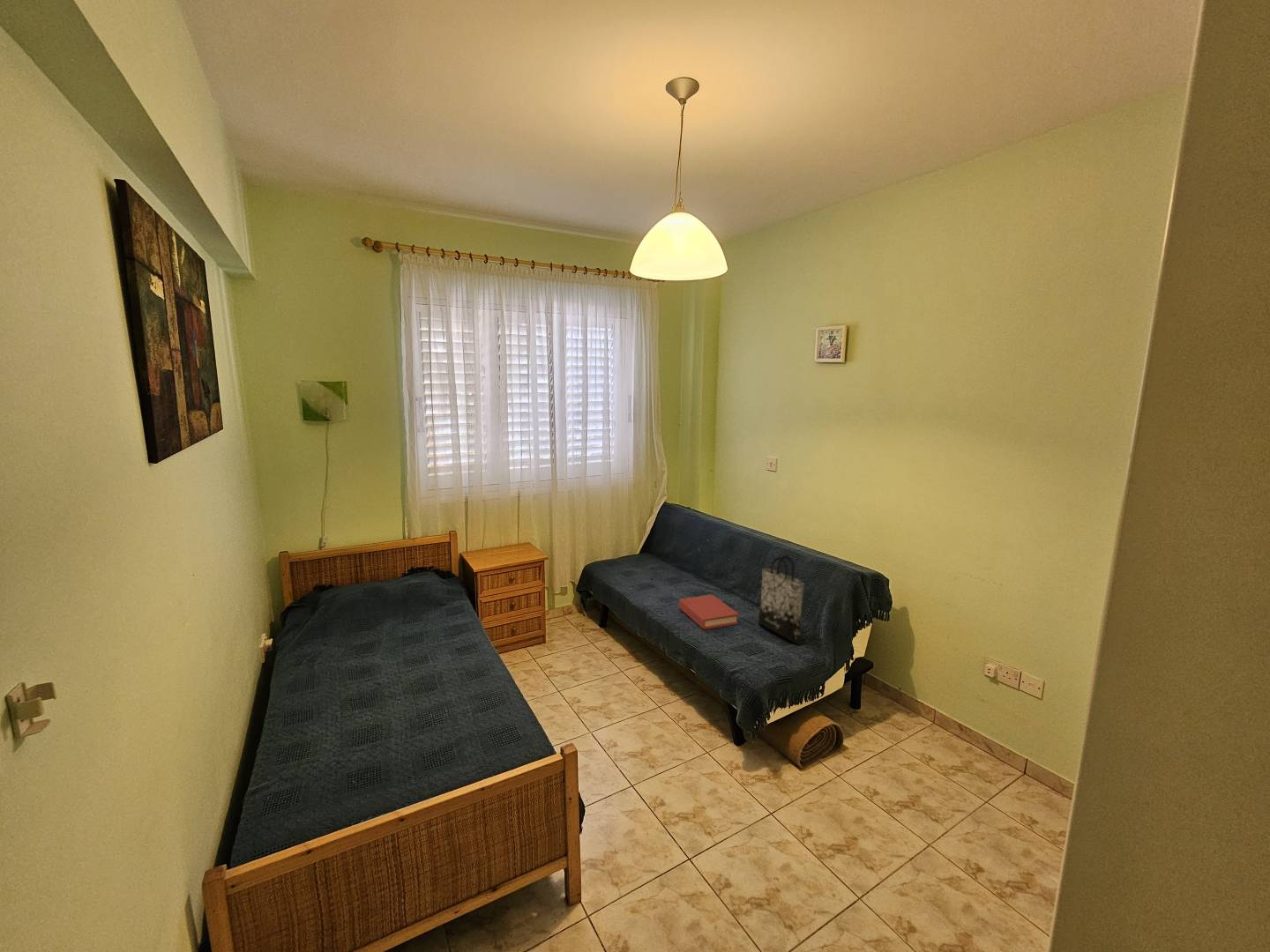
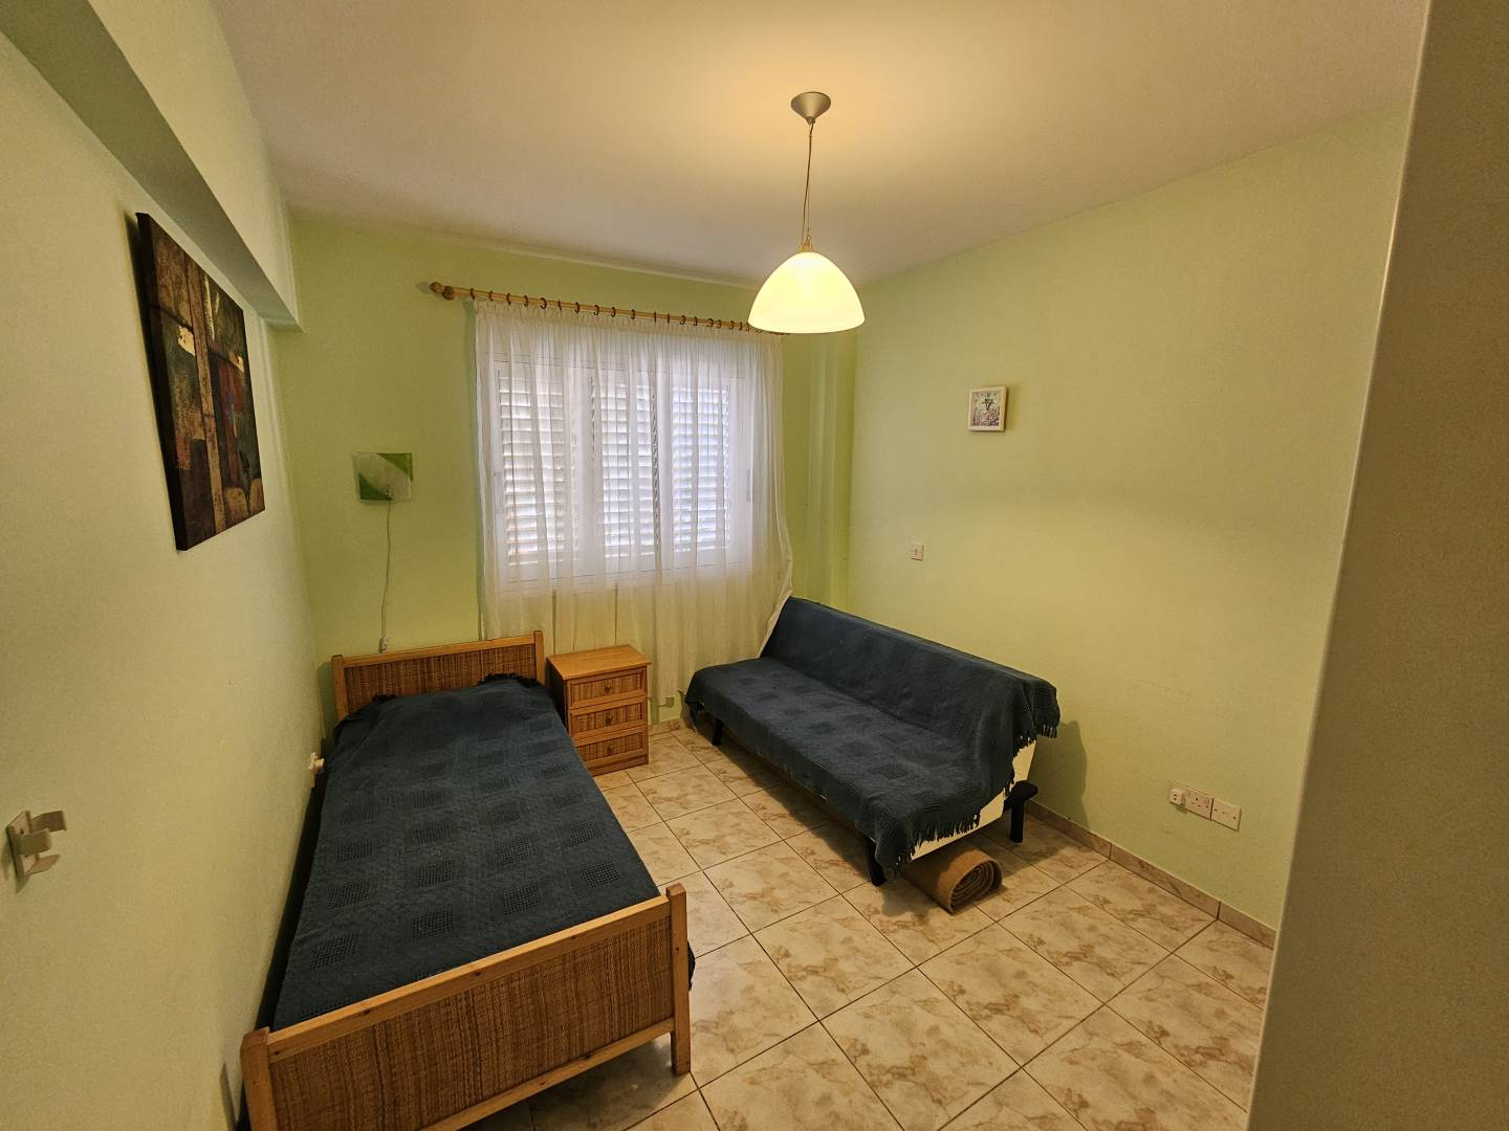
- hardback book [678,594,740,630]
- tote bag [758,554,805,646]
